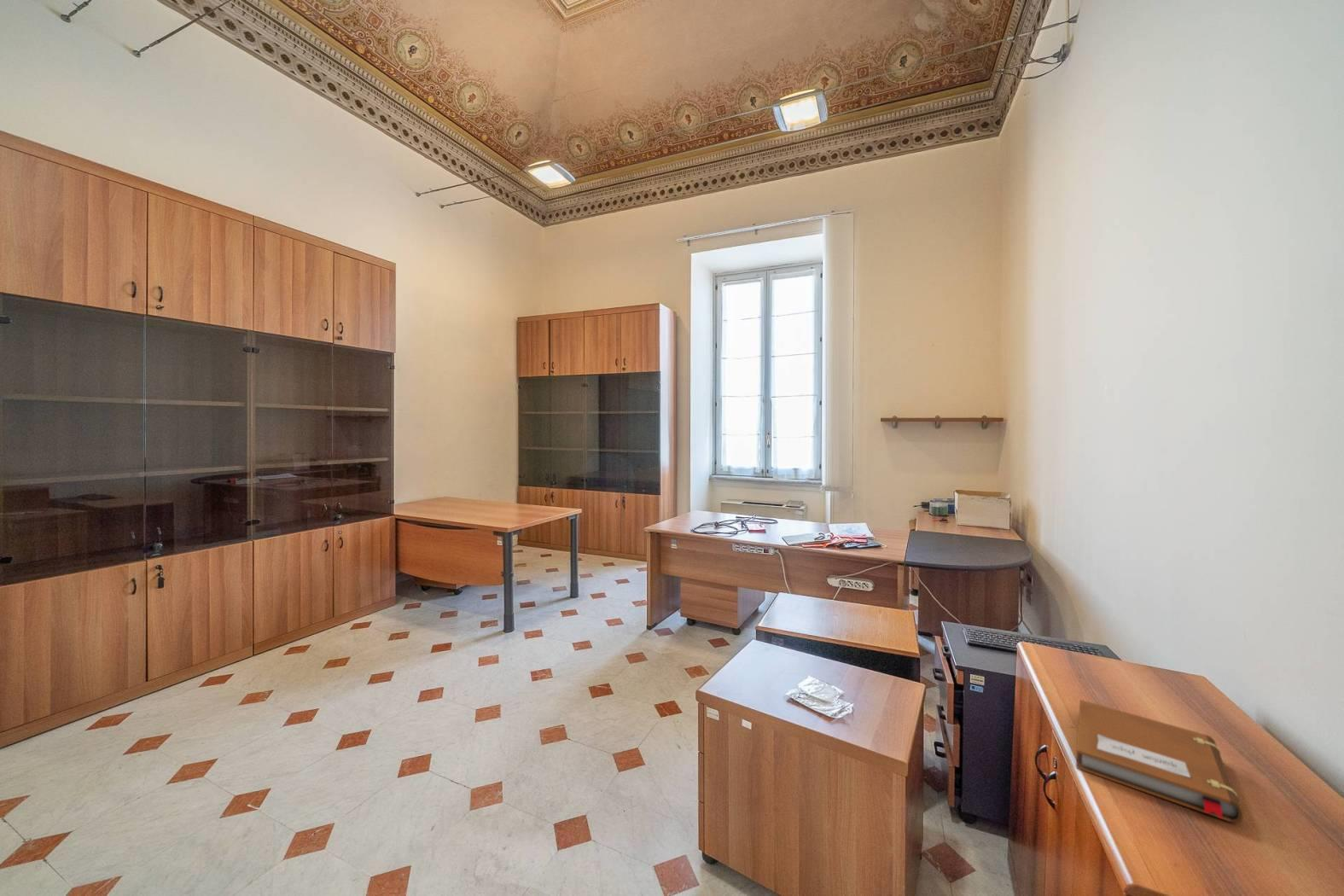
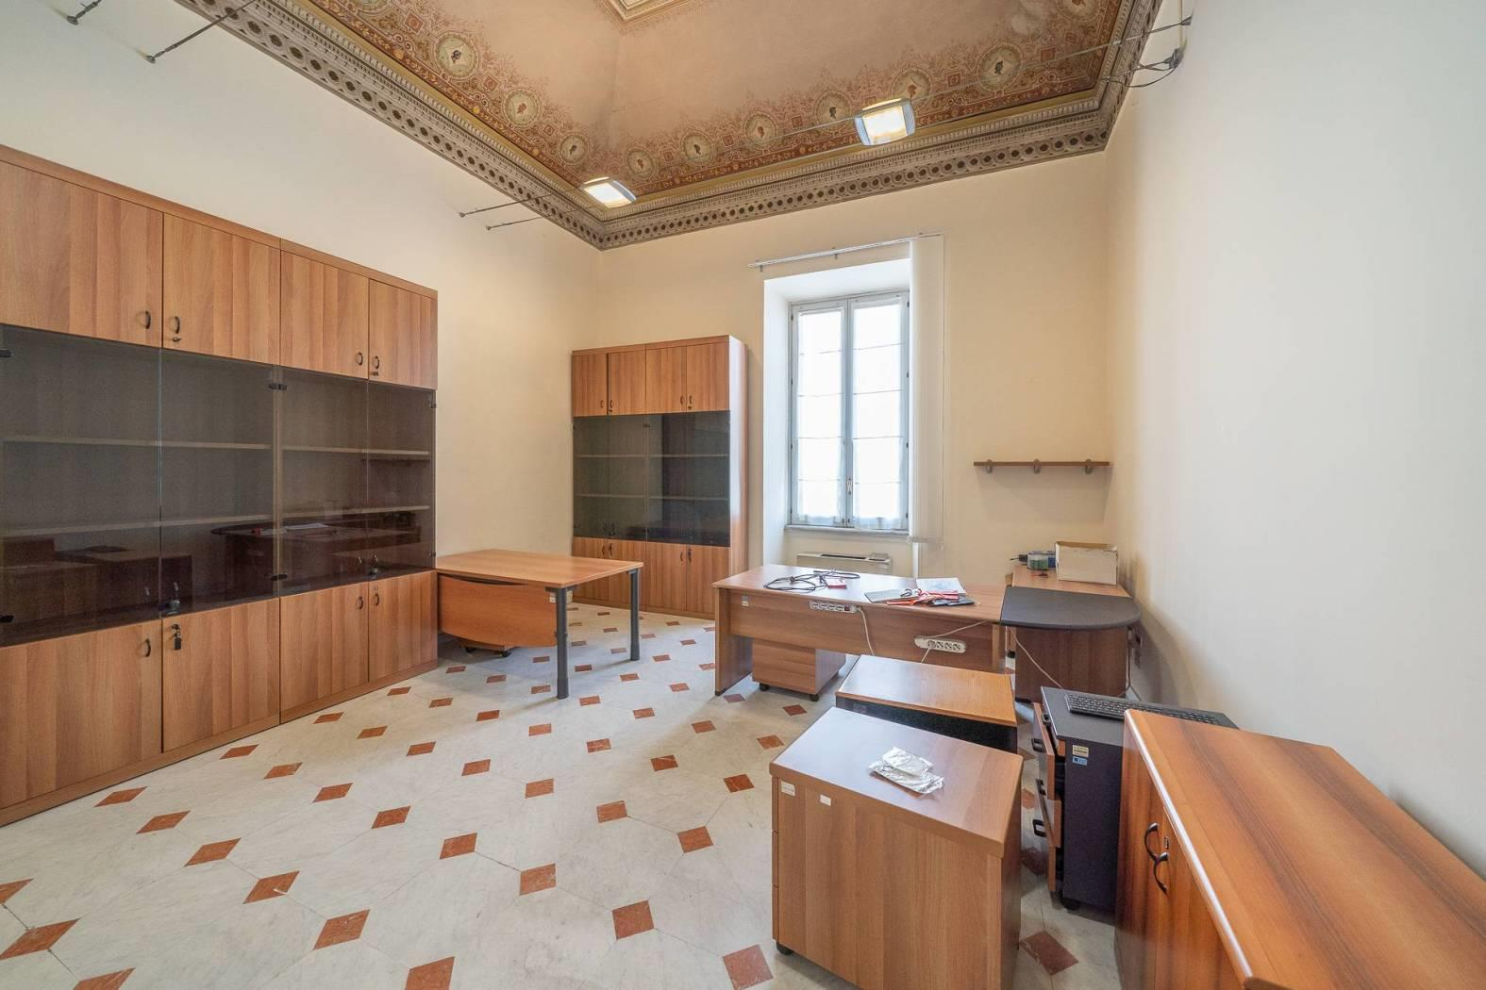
- notebook [1075,699,1244,823]
